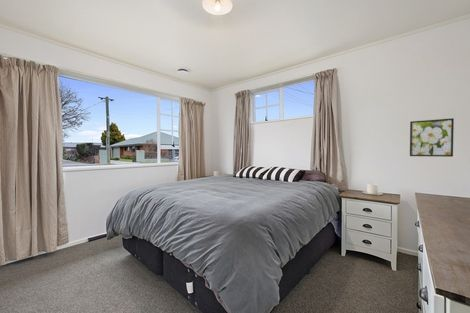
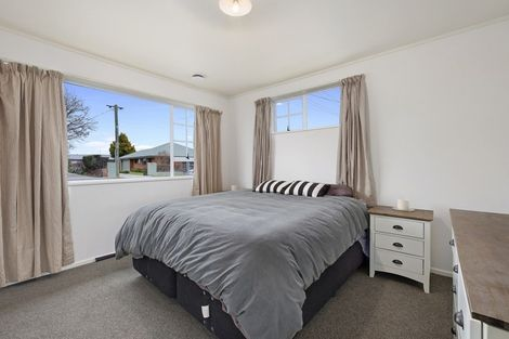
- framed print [409,117,455,158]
